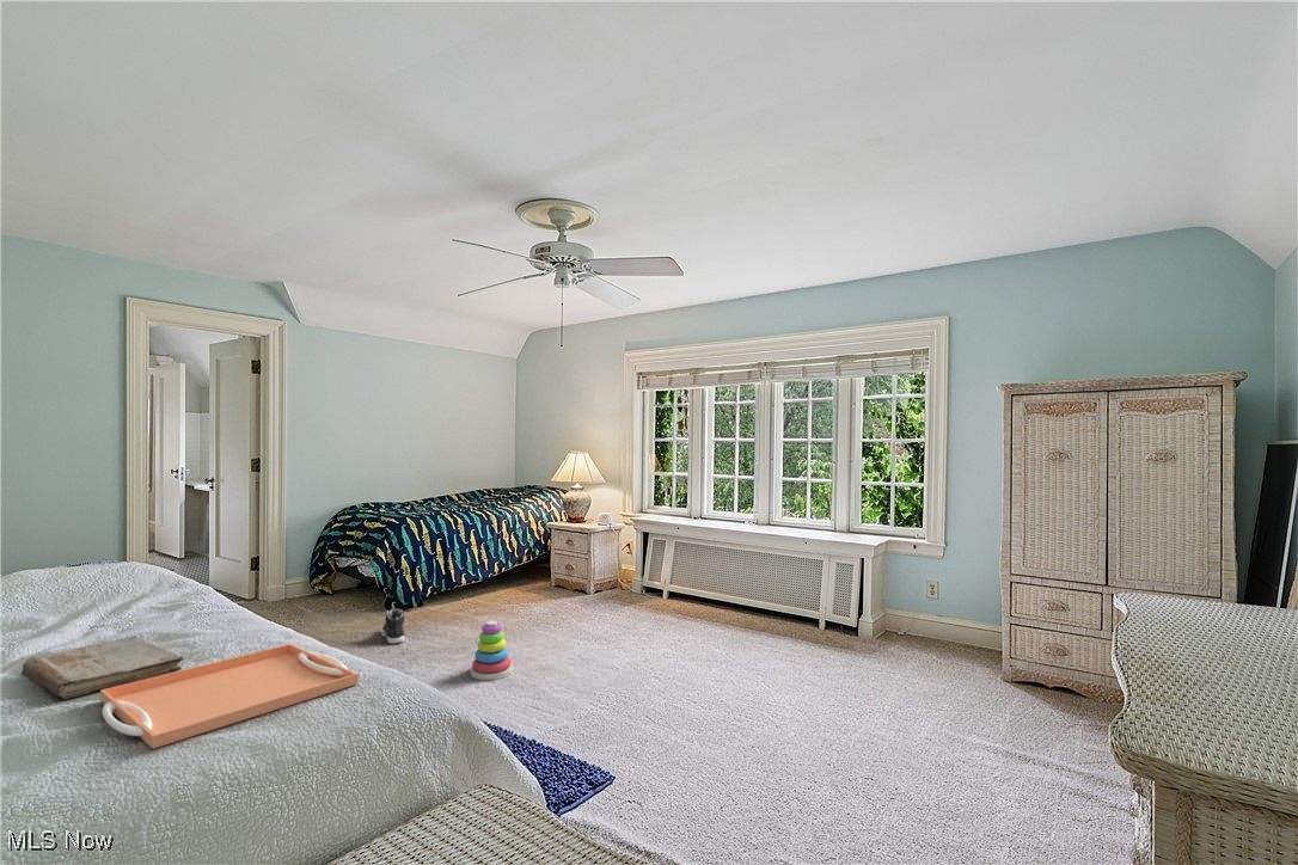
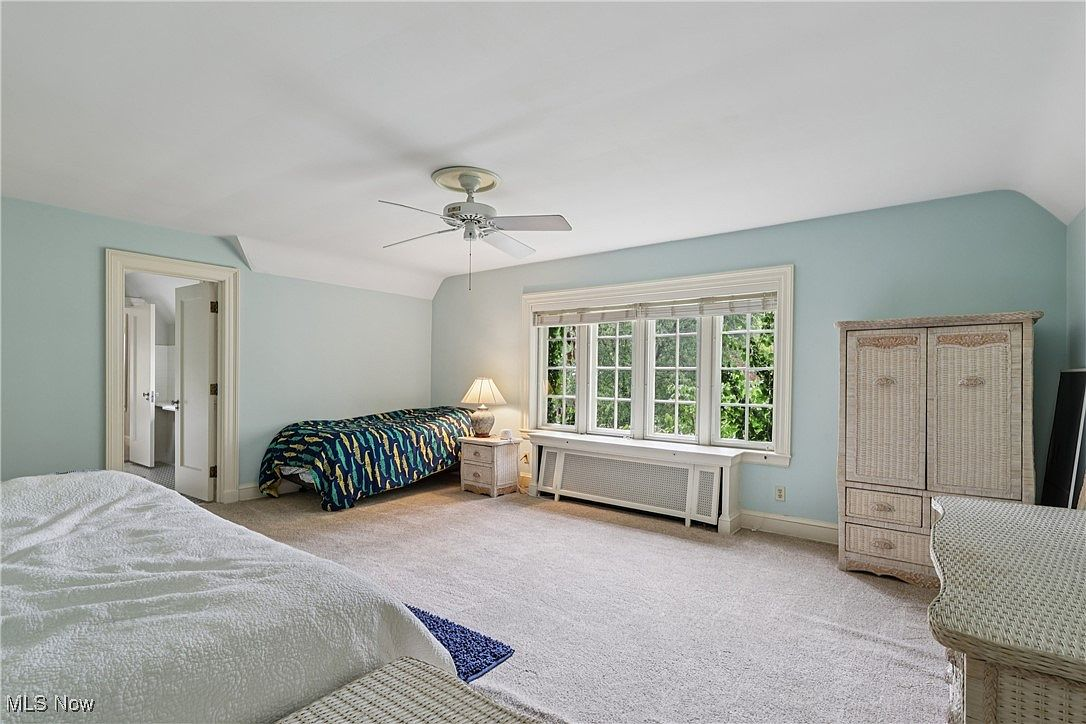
- stacking toy [469,620,514,681]
- serving tray [99,643,360,750]
- sneaker [380,608,406,644]
- book [20,634,184,700]
